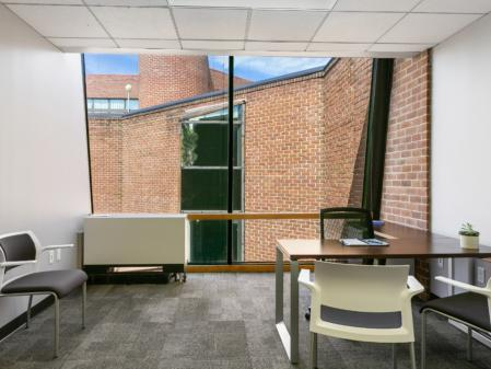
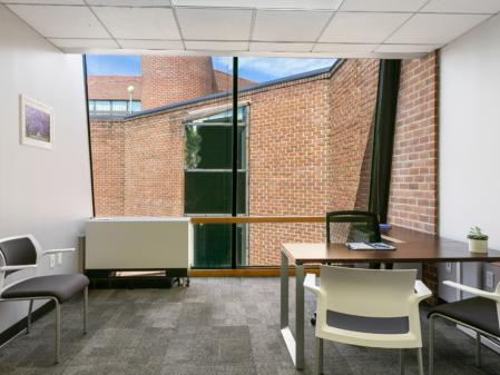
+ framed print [18,93,56,151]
